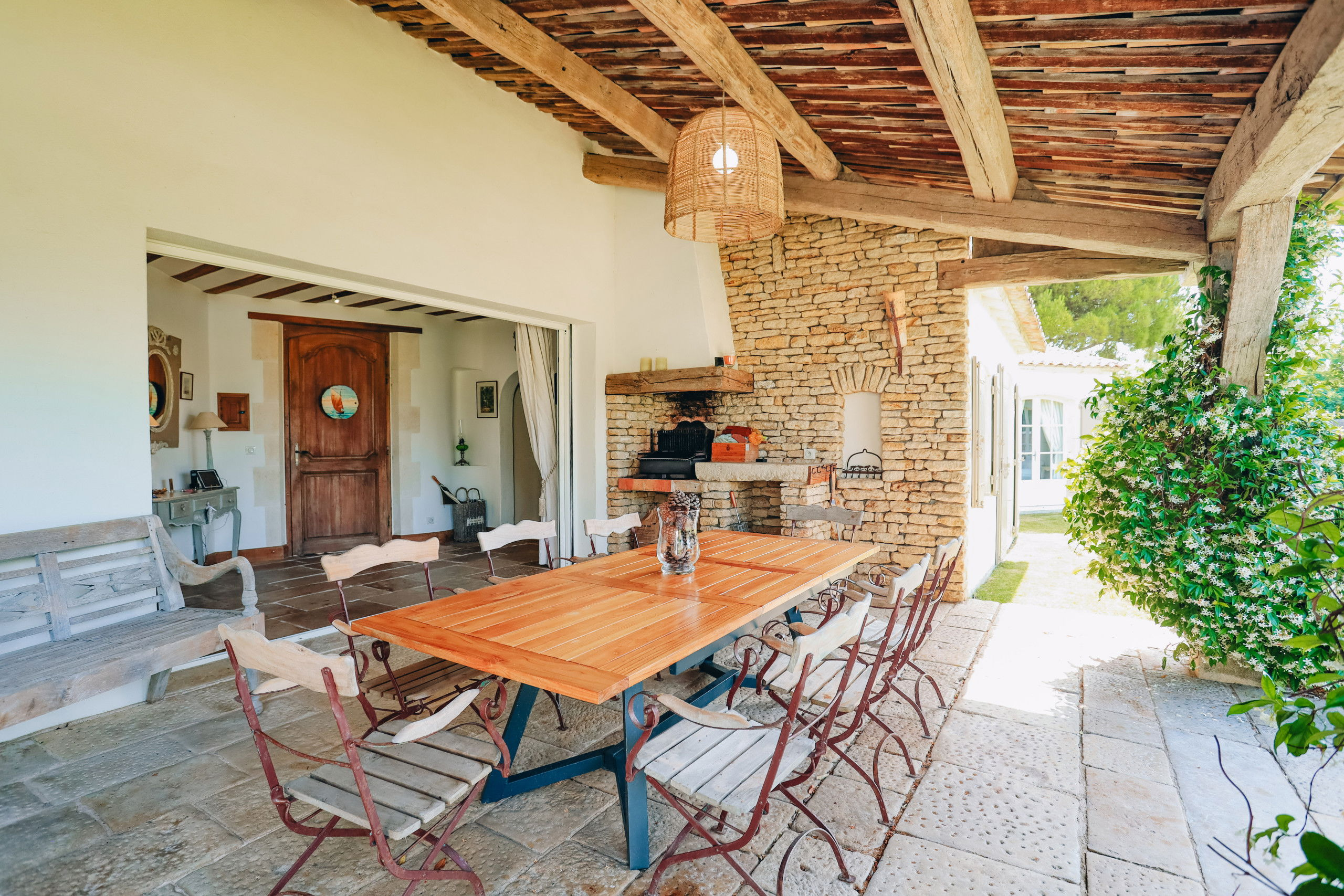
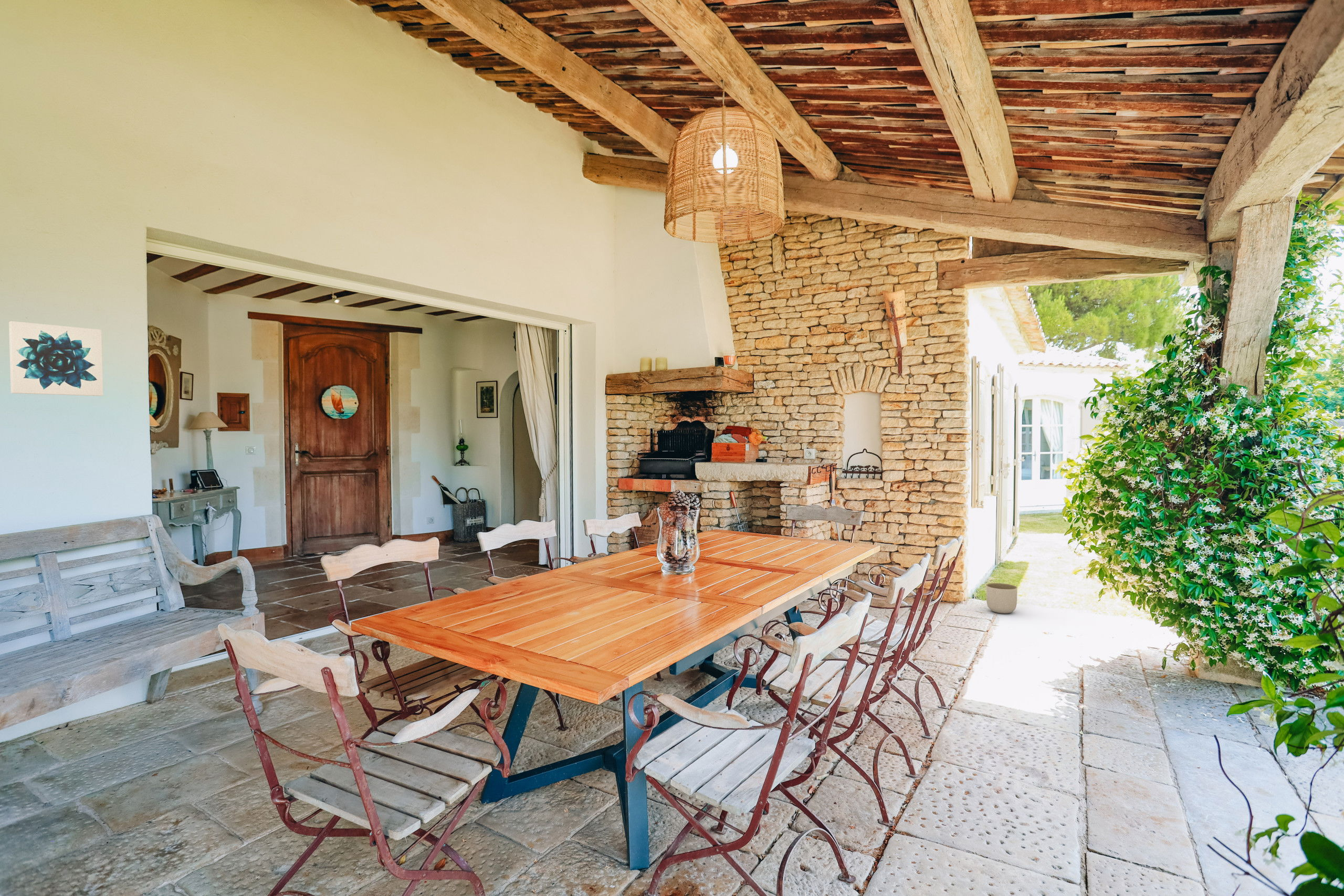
+ planter [985,583,1018,614]
+ wall art [8,321,104,396]
